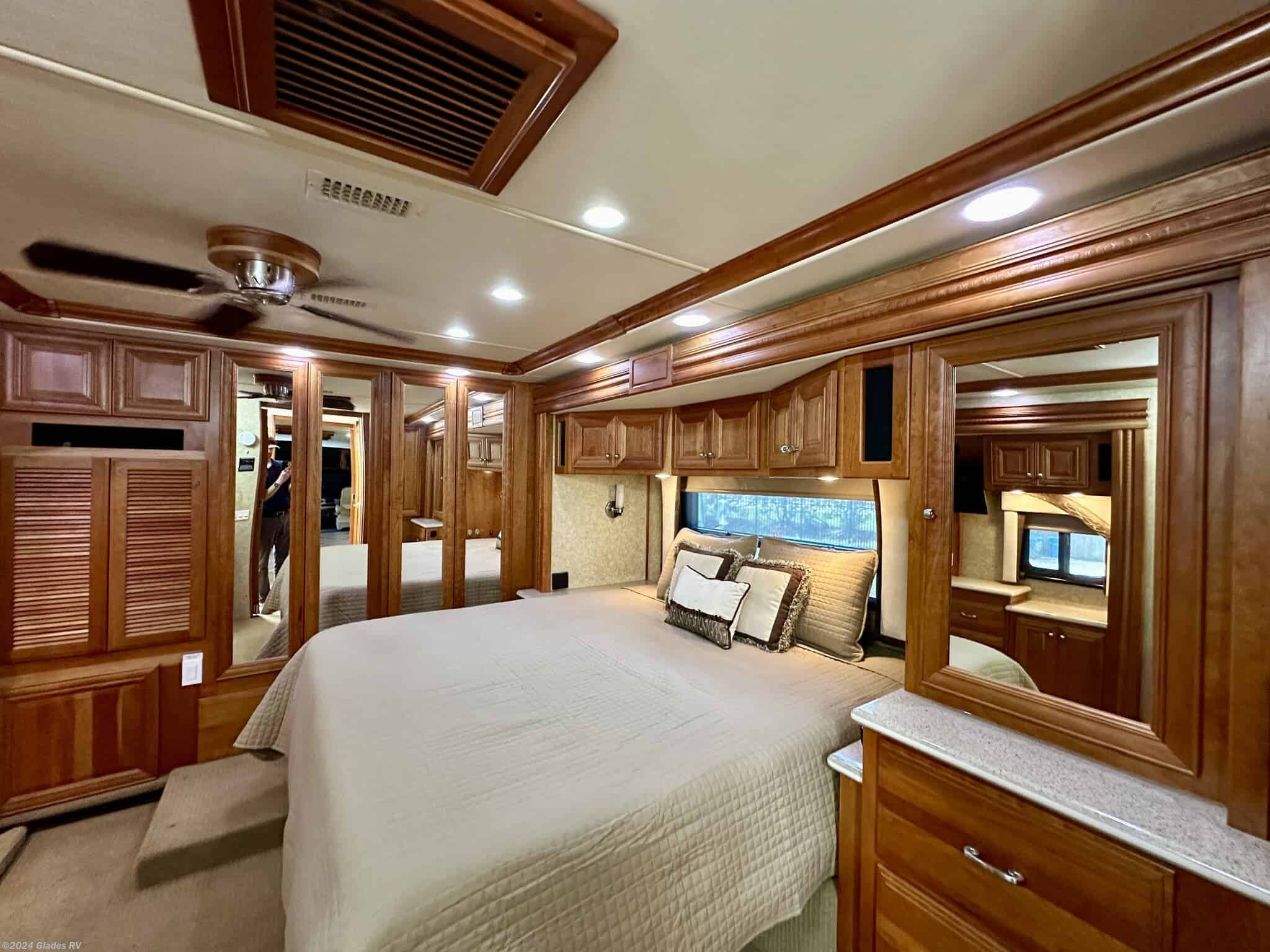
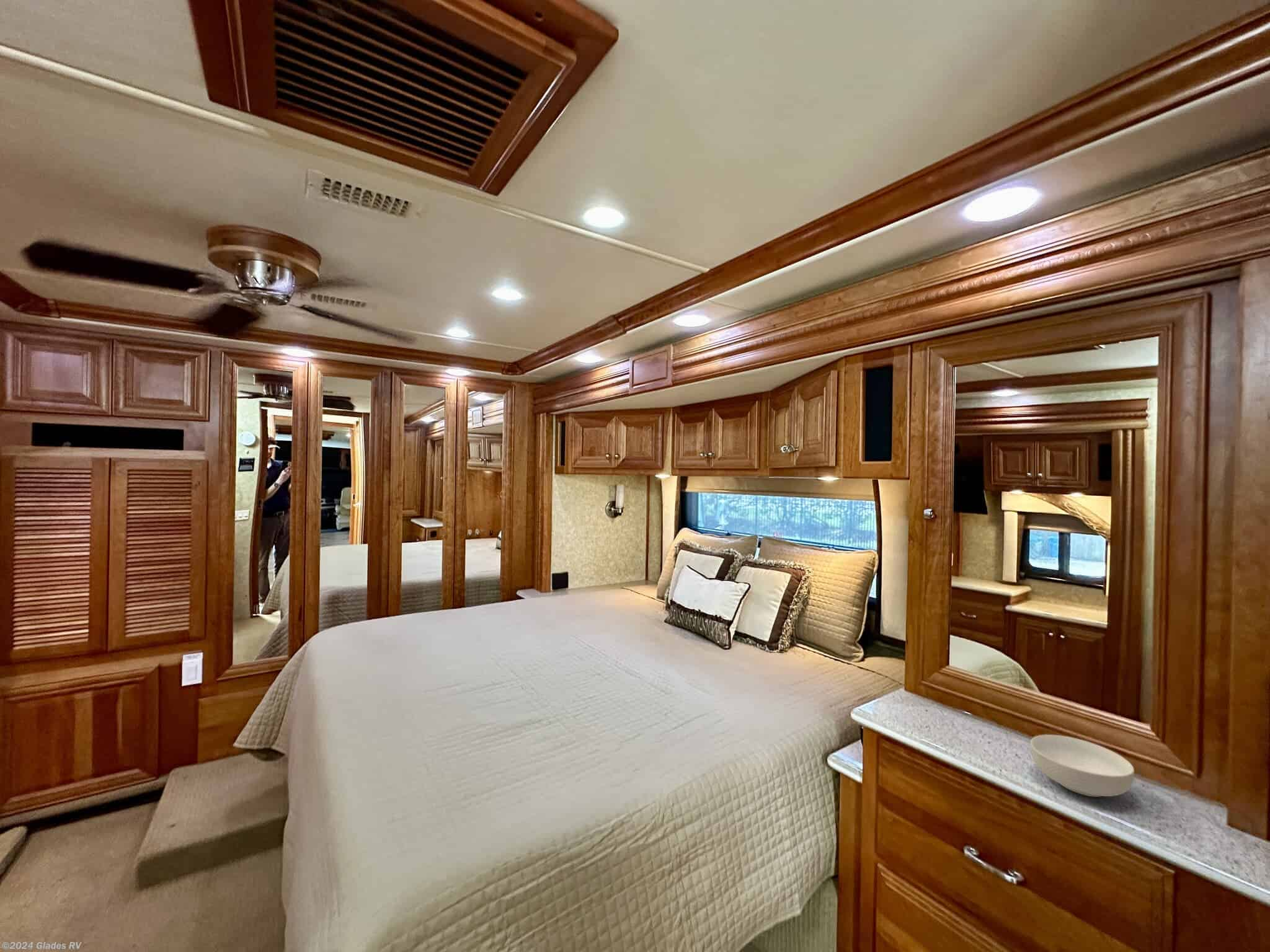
+ cereal bowl [1029,734,1135,798]
